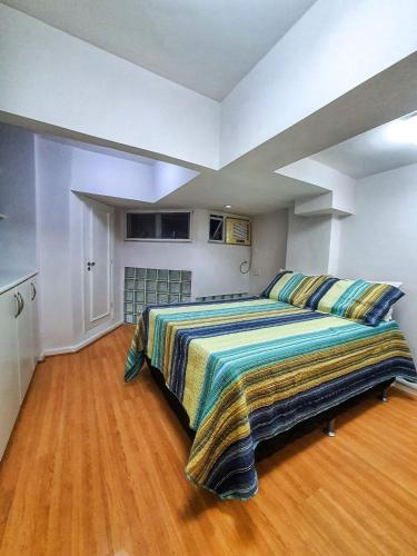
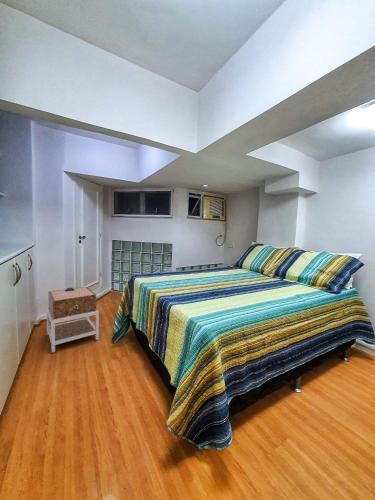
+ nightstand [45,286,100,353]
